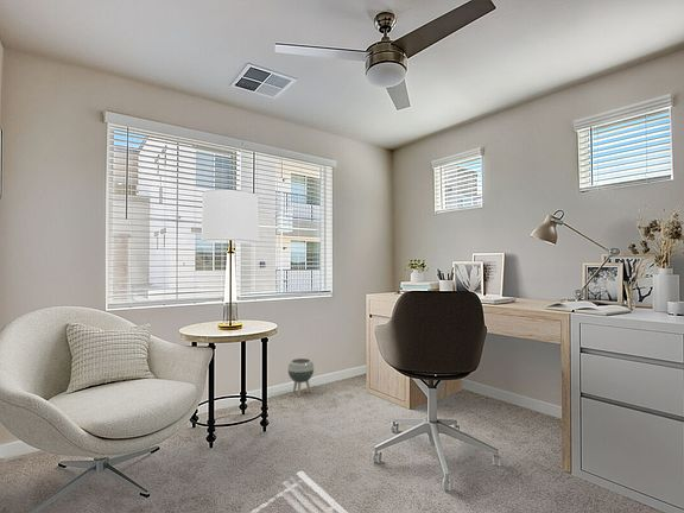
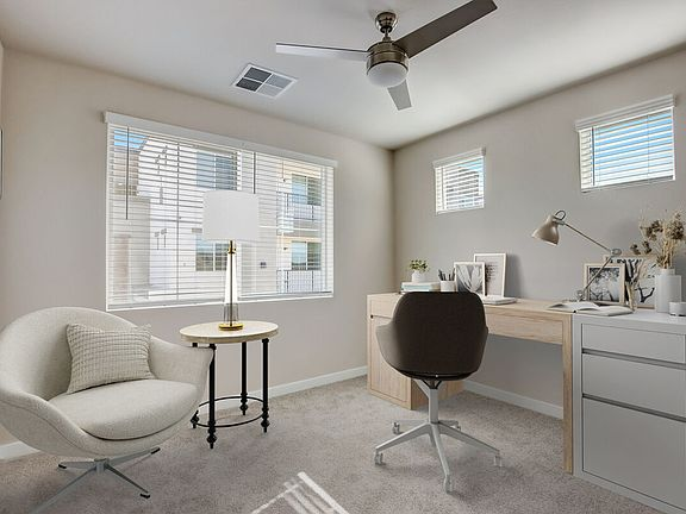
- planter [286,357,315,398]
